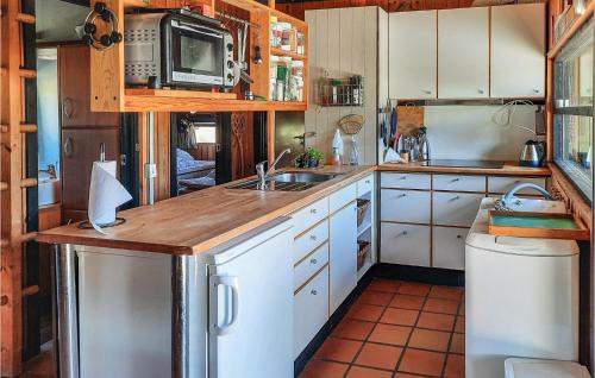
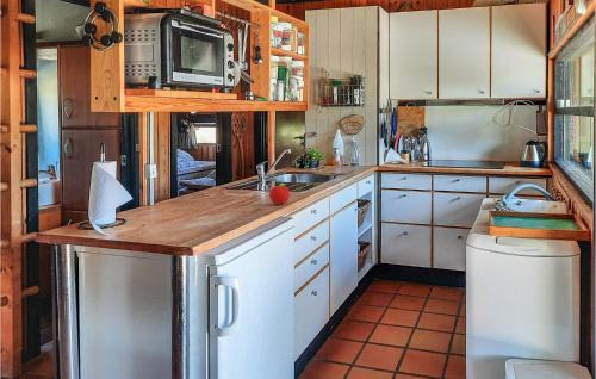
+ fruit [268,182,291,206]
